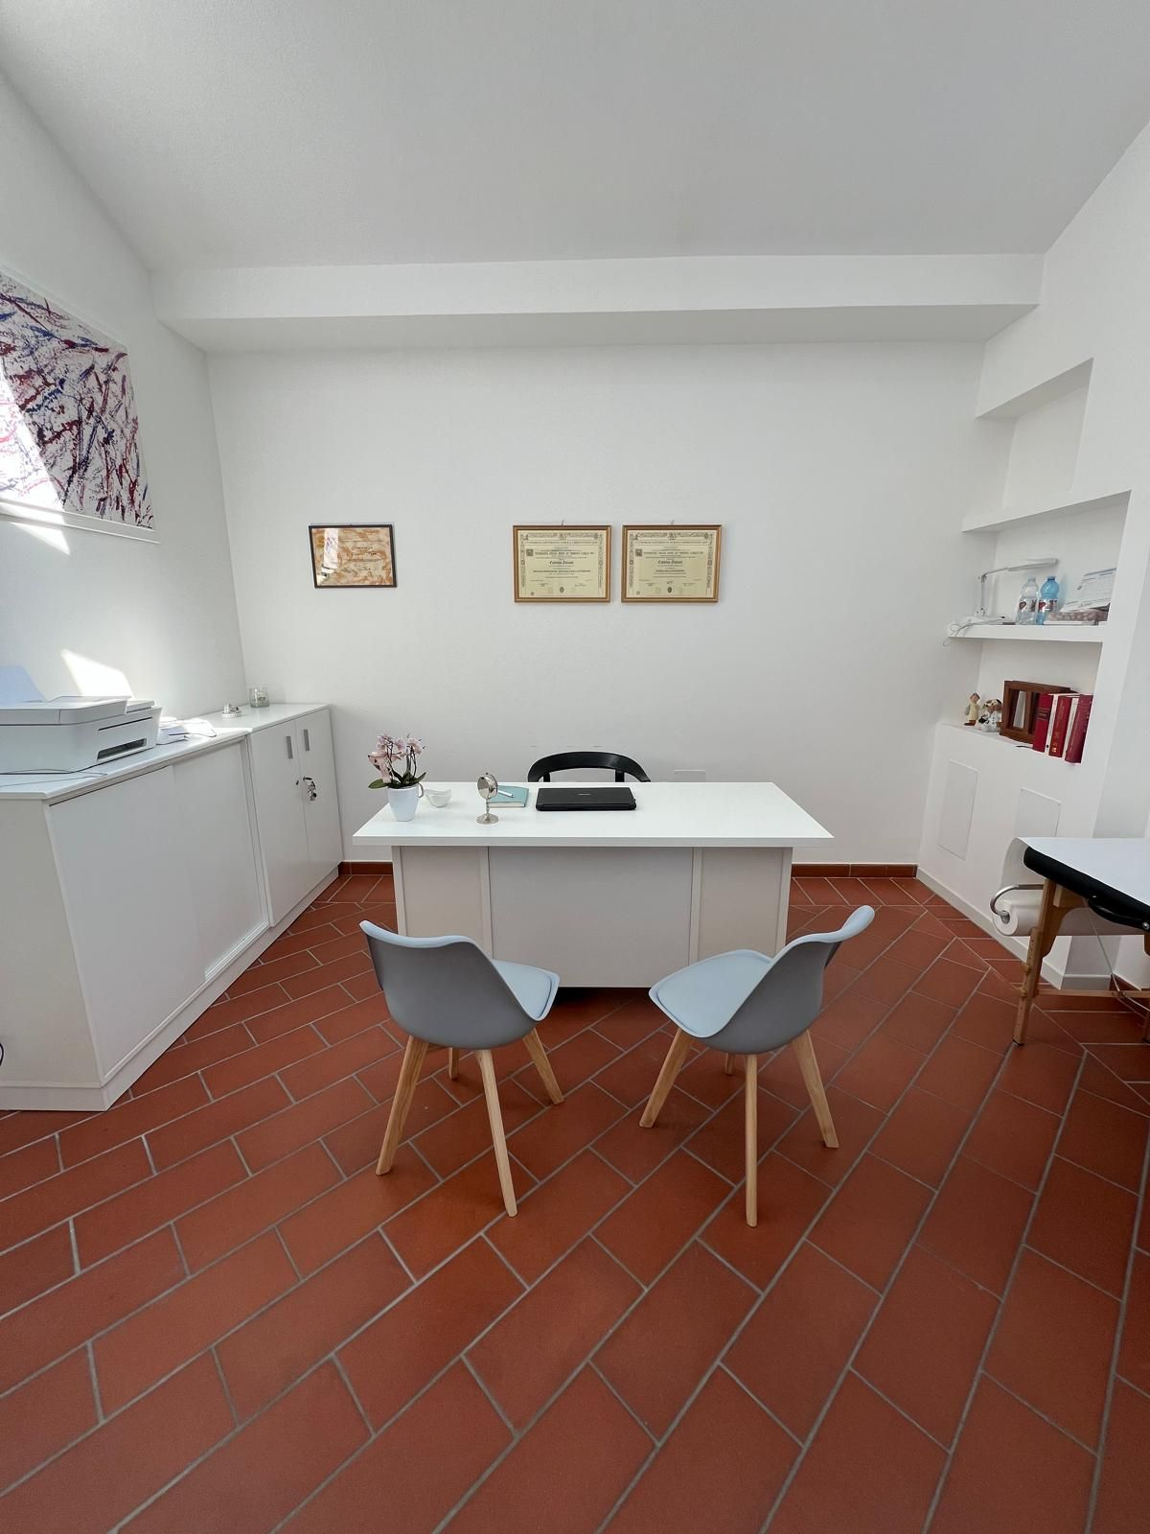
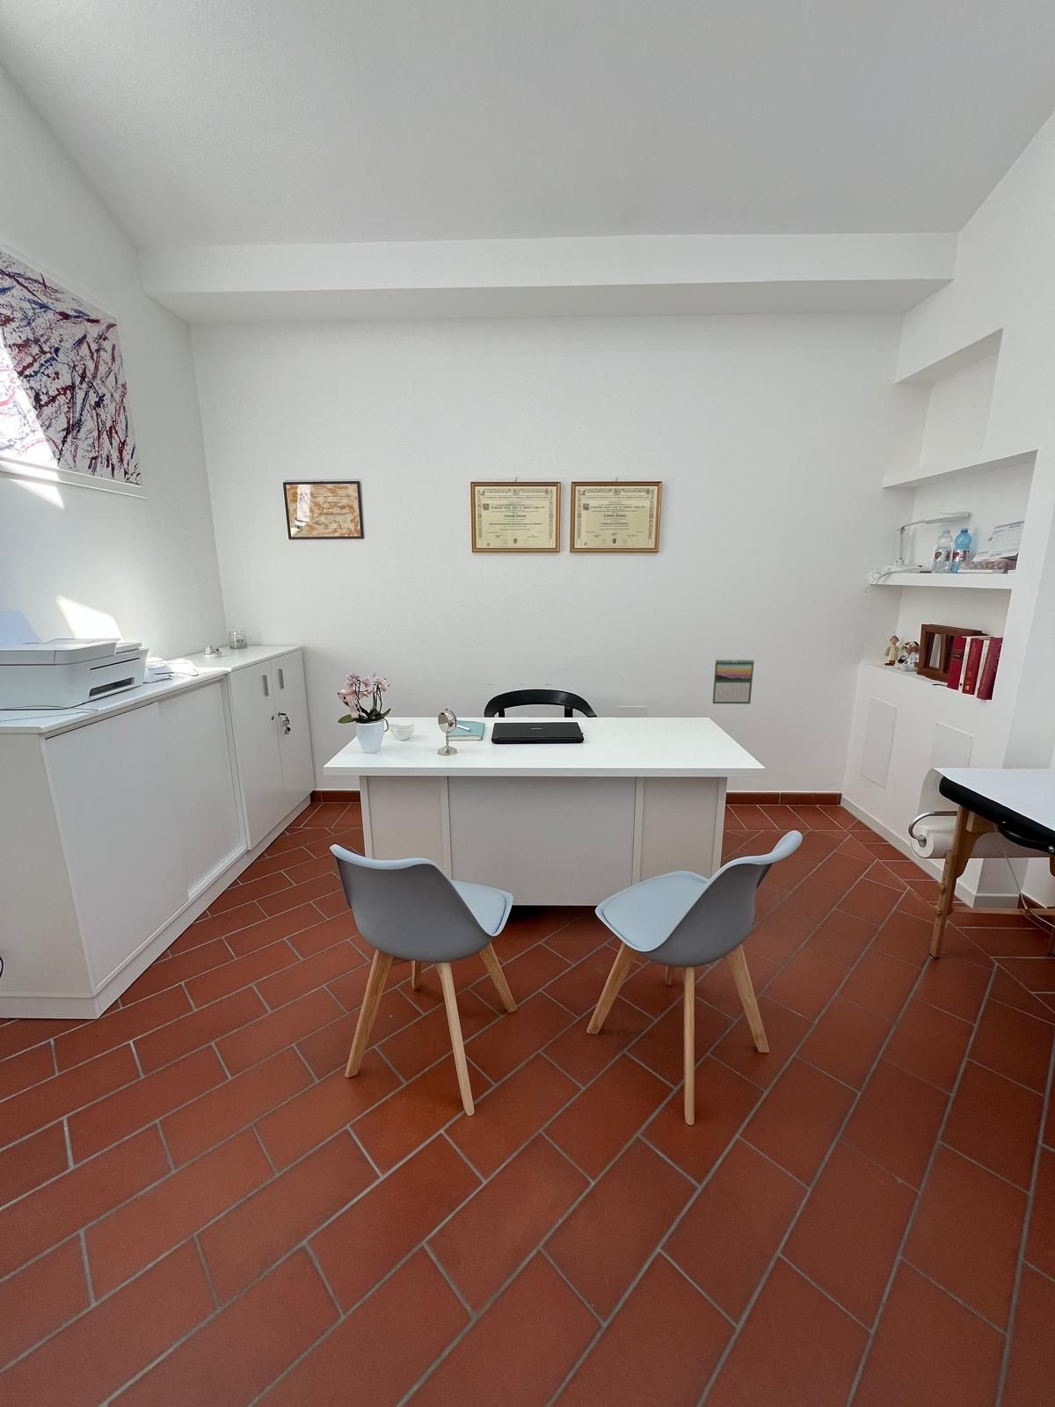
+ calendar [711,658,755,705]
